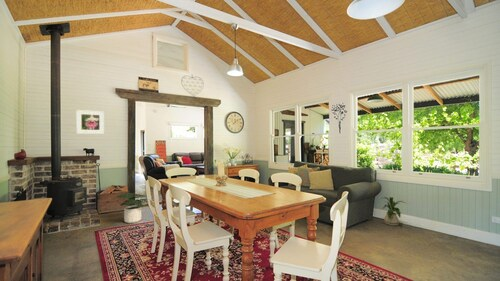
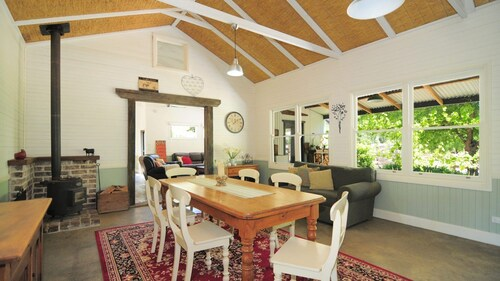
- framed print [76,109,105,135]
- potted plant [116,192,148,224]
- house plant [379,196,408,227]
